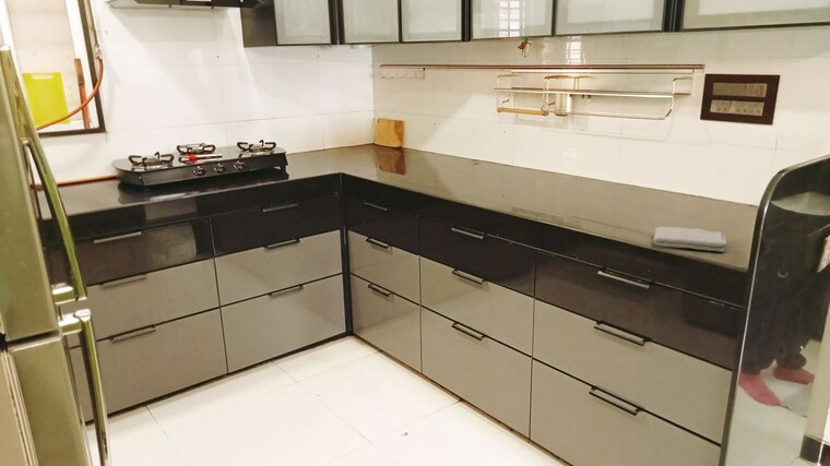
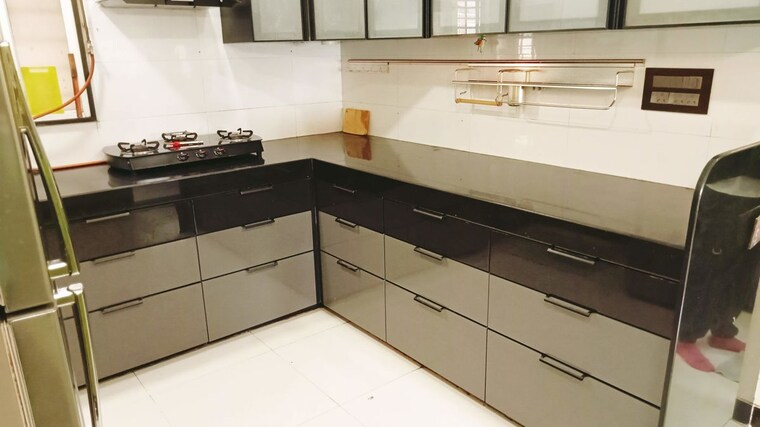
- washcloth [652,226,728,253]
